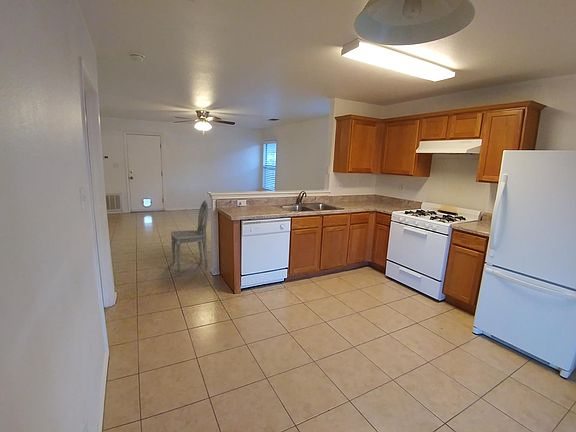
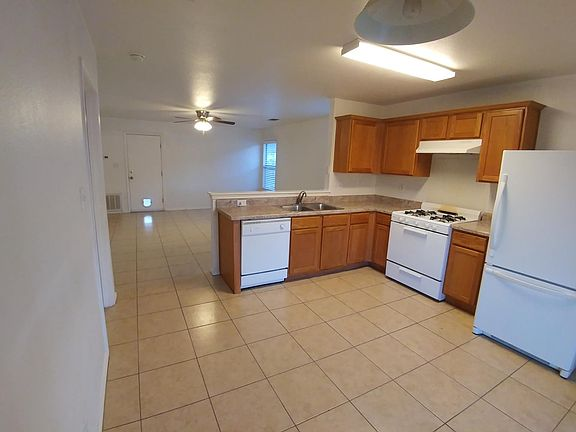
- dining chair [170,199,209,272]
